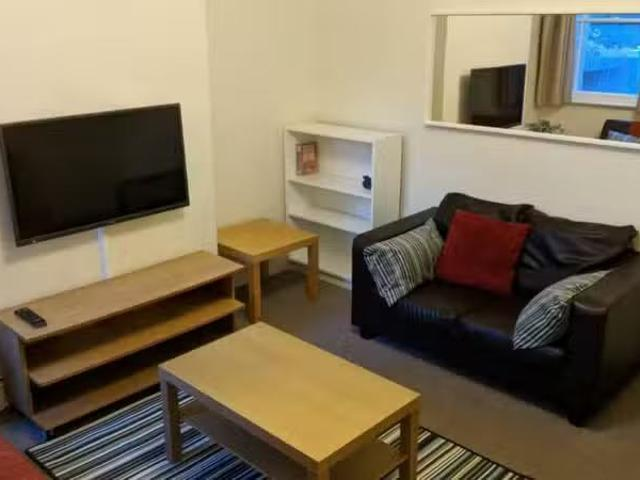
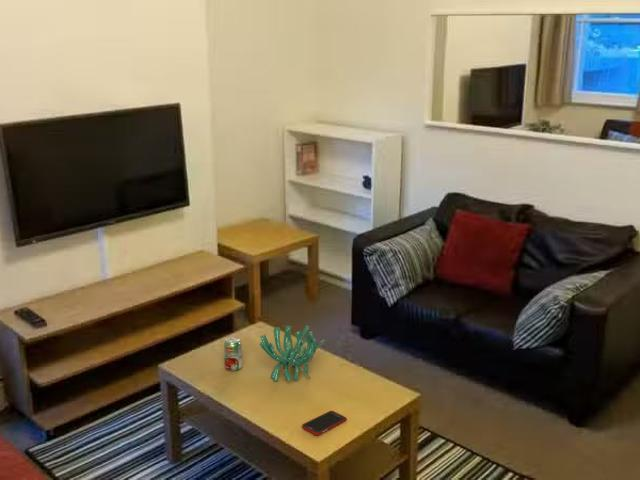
+ plant [259,324,326,382]
+ cell phone [301,410,348,436]
+ beverage can [223,336,243,372]
